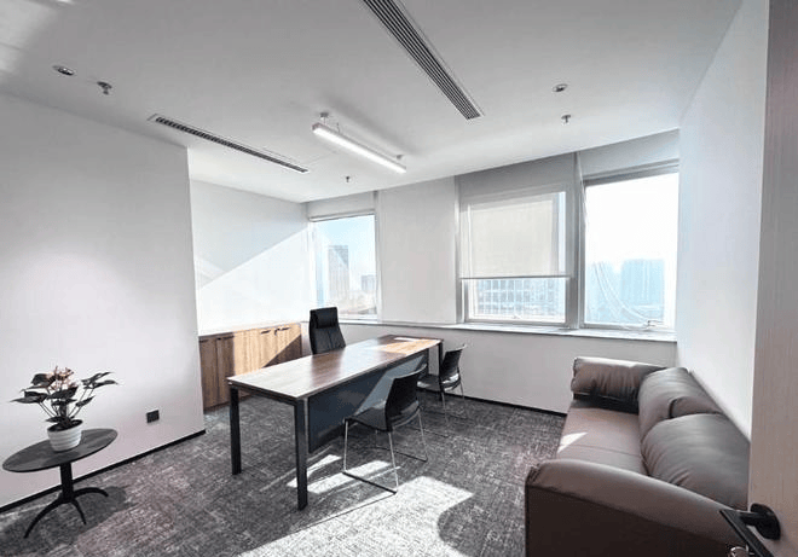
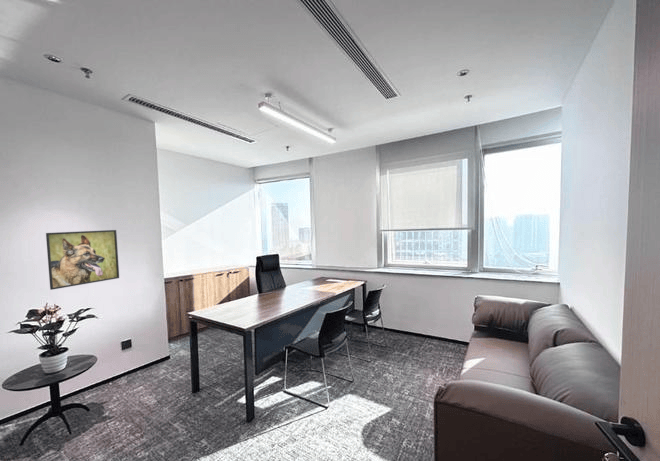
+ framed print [45,229,120,291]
